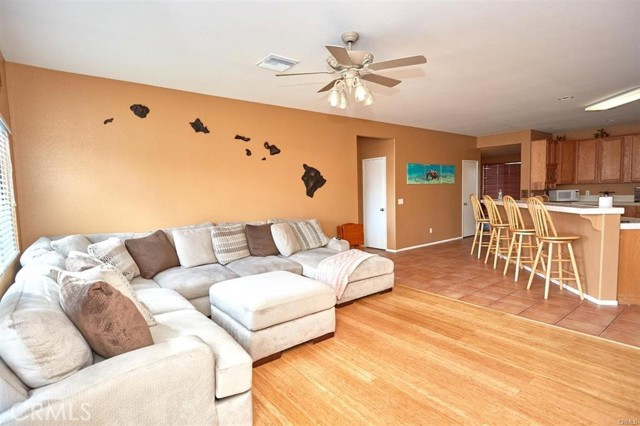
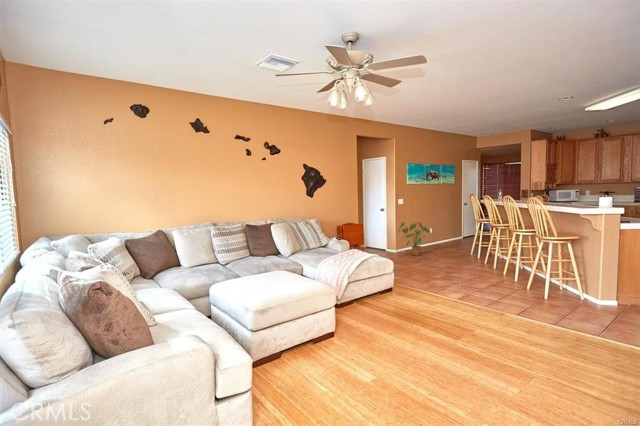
+ house plant [397,221,431,256]
